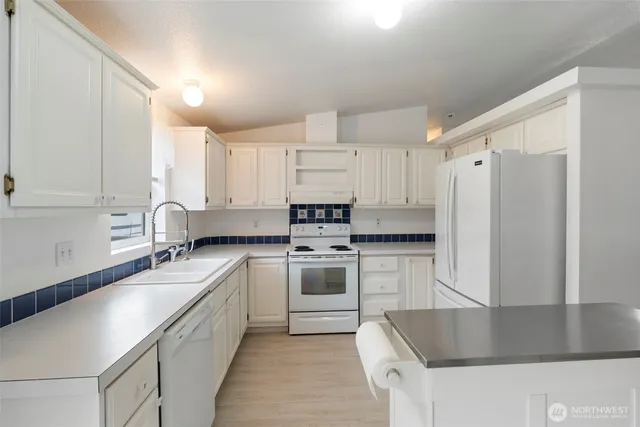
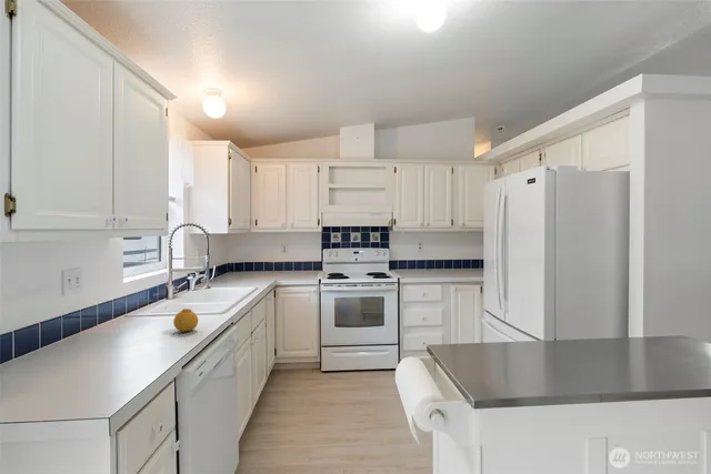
+ fruit [172,307,199,333]
